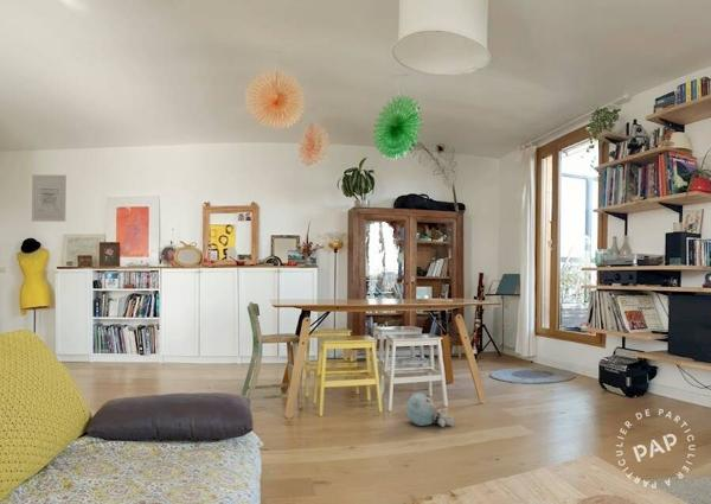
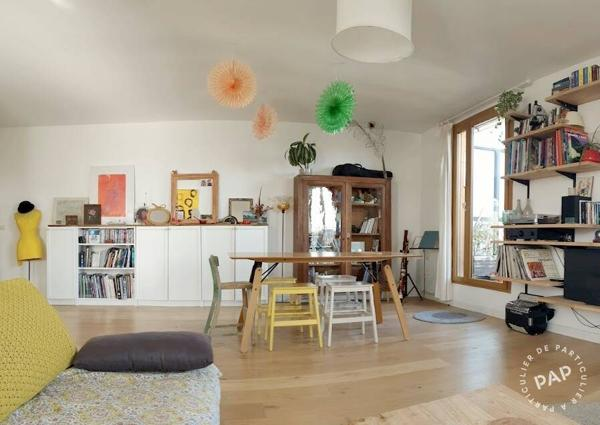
- wall art [31,174,68,223]
- plush toy [404,393,455,428]
